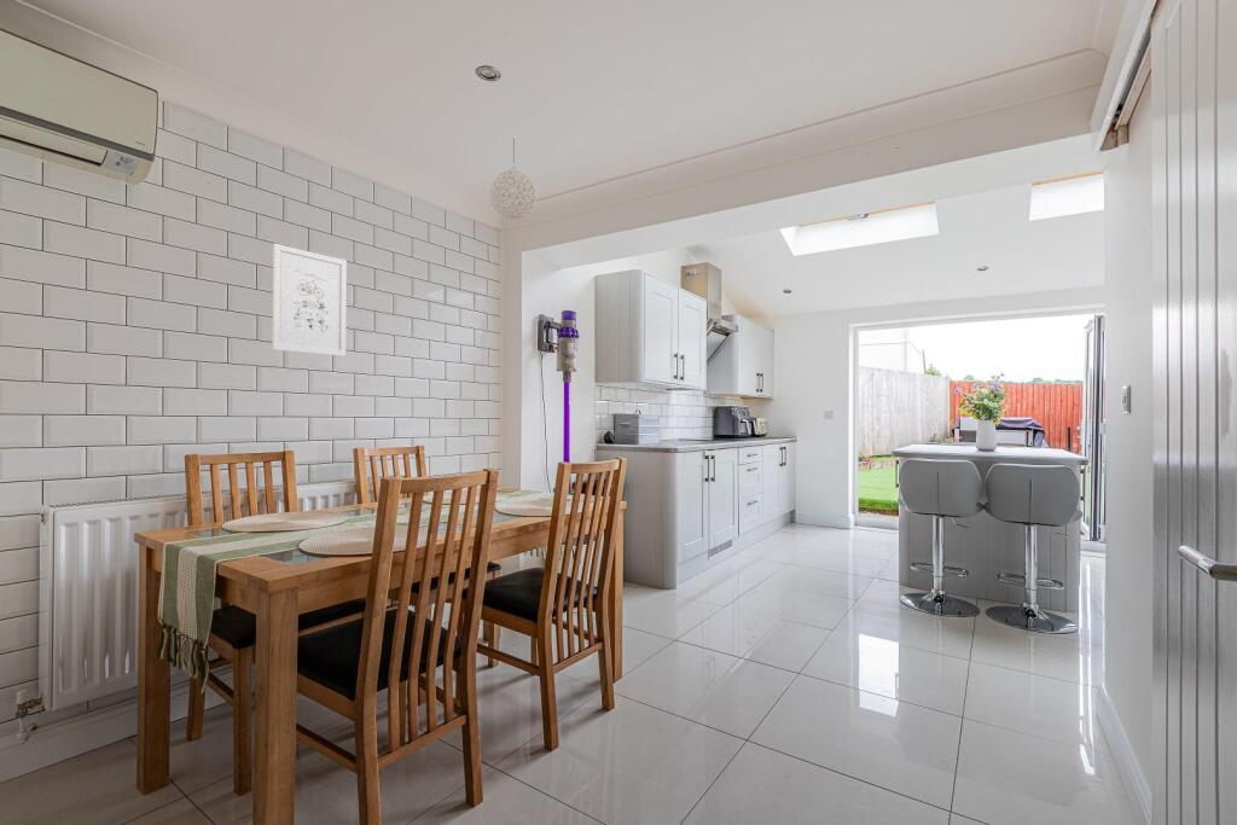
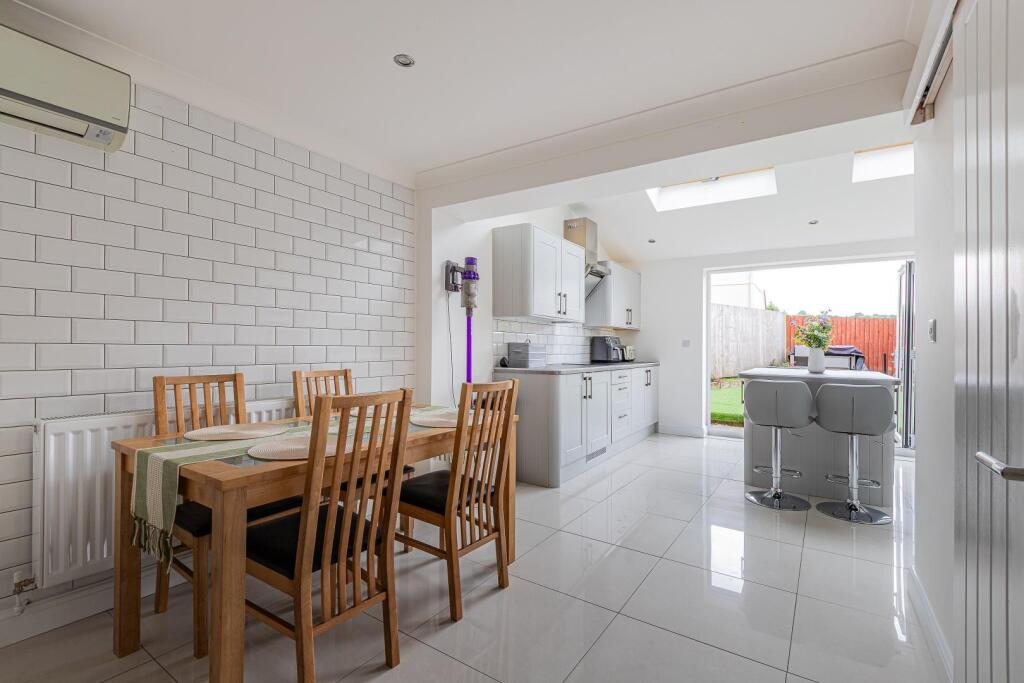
- wall art [272,243,348,358]
- pendant light [488,133,539,221]
